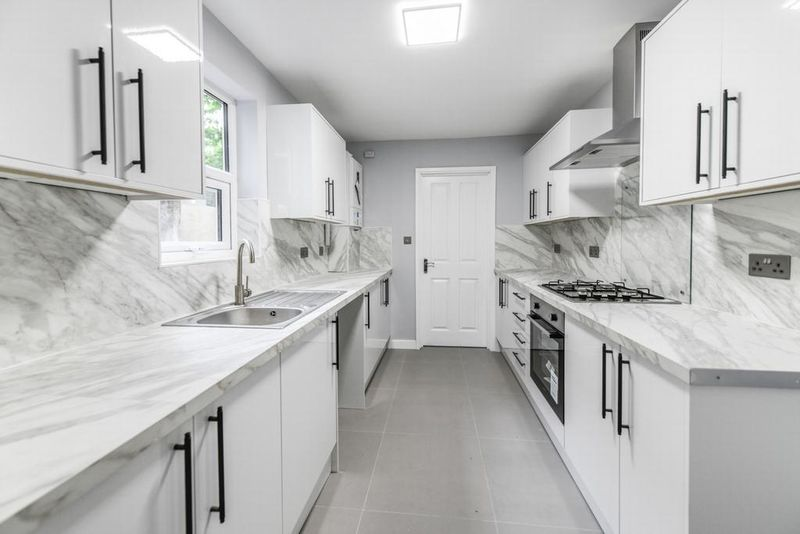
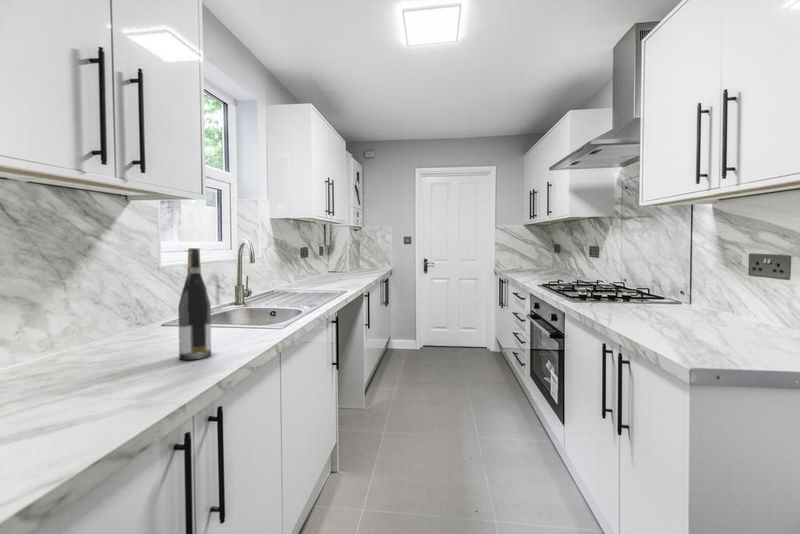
+ wine bottle [177,247,212,361]
